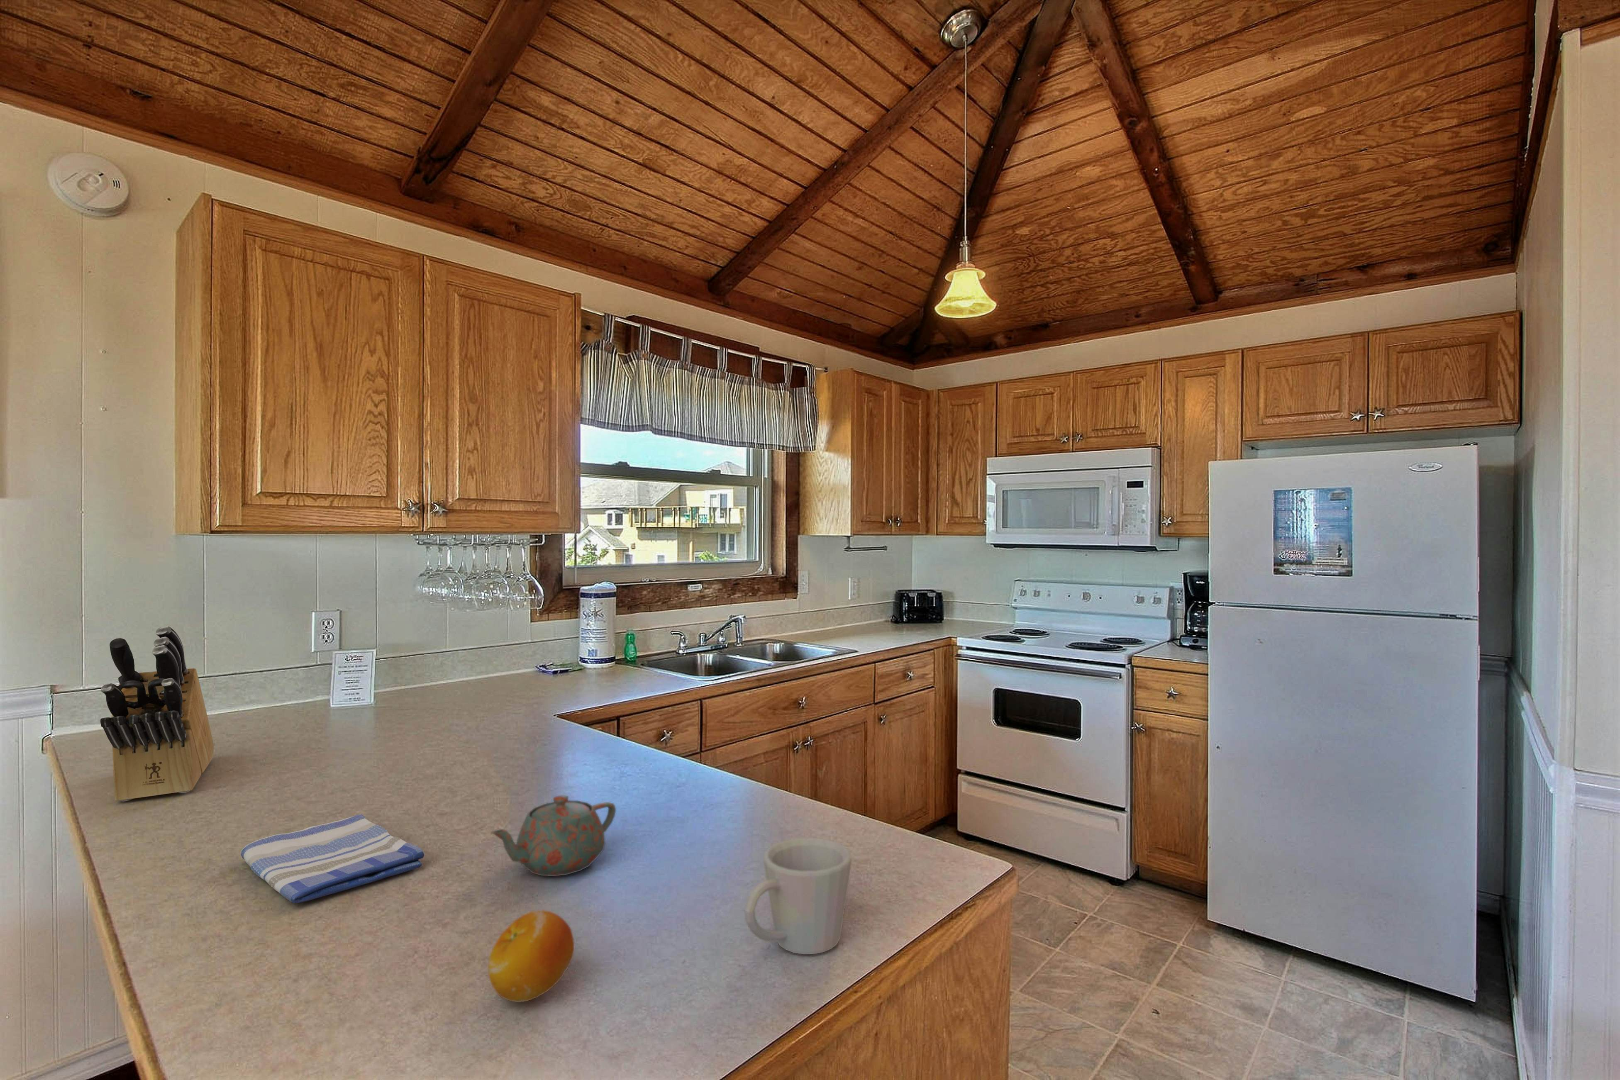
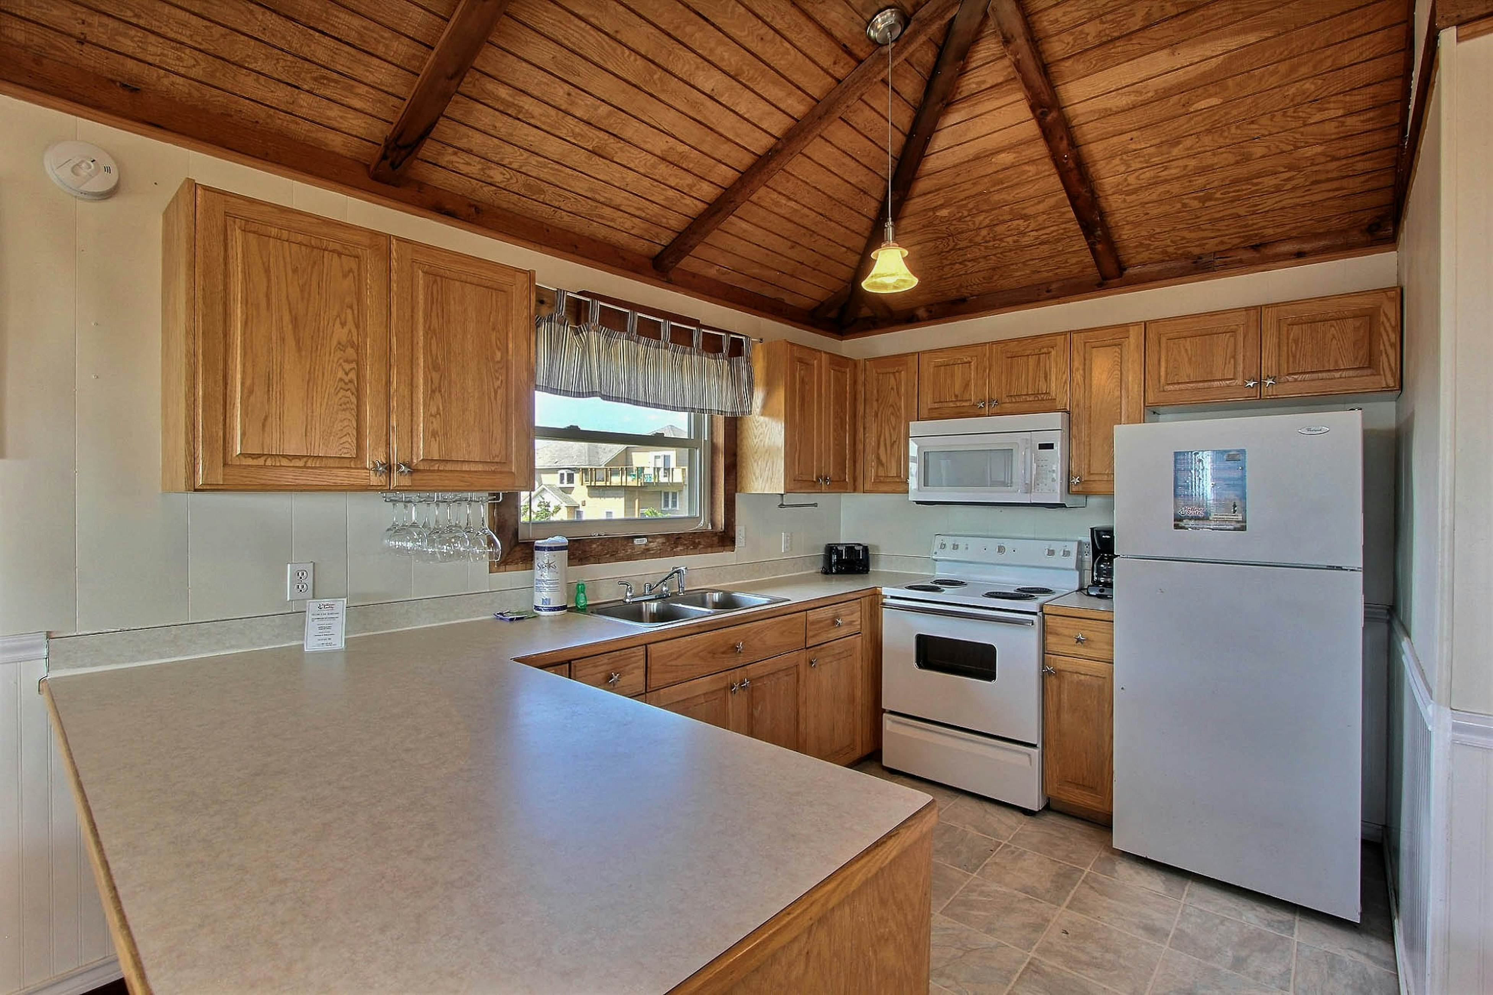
- fruit [488,910,575,1003]
- mug [744,838,852,955]
- dish towel [240,814,424,903]
- teapot [491,794,616,876]
- knife block [100,626,215,802]
